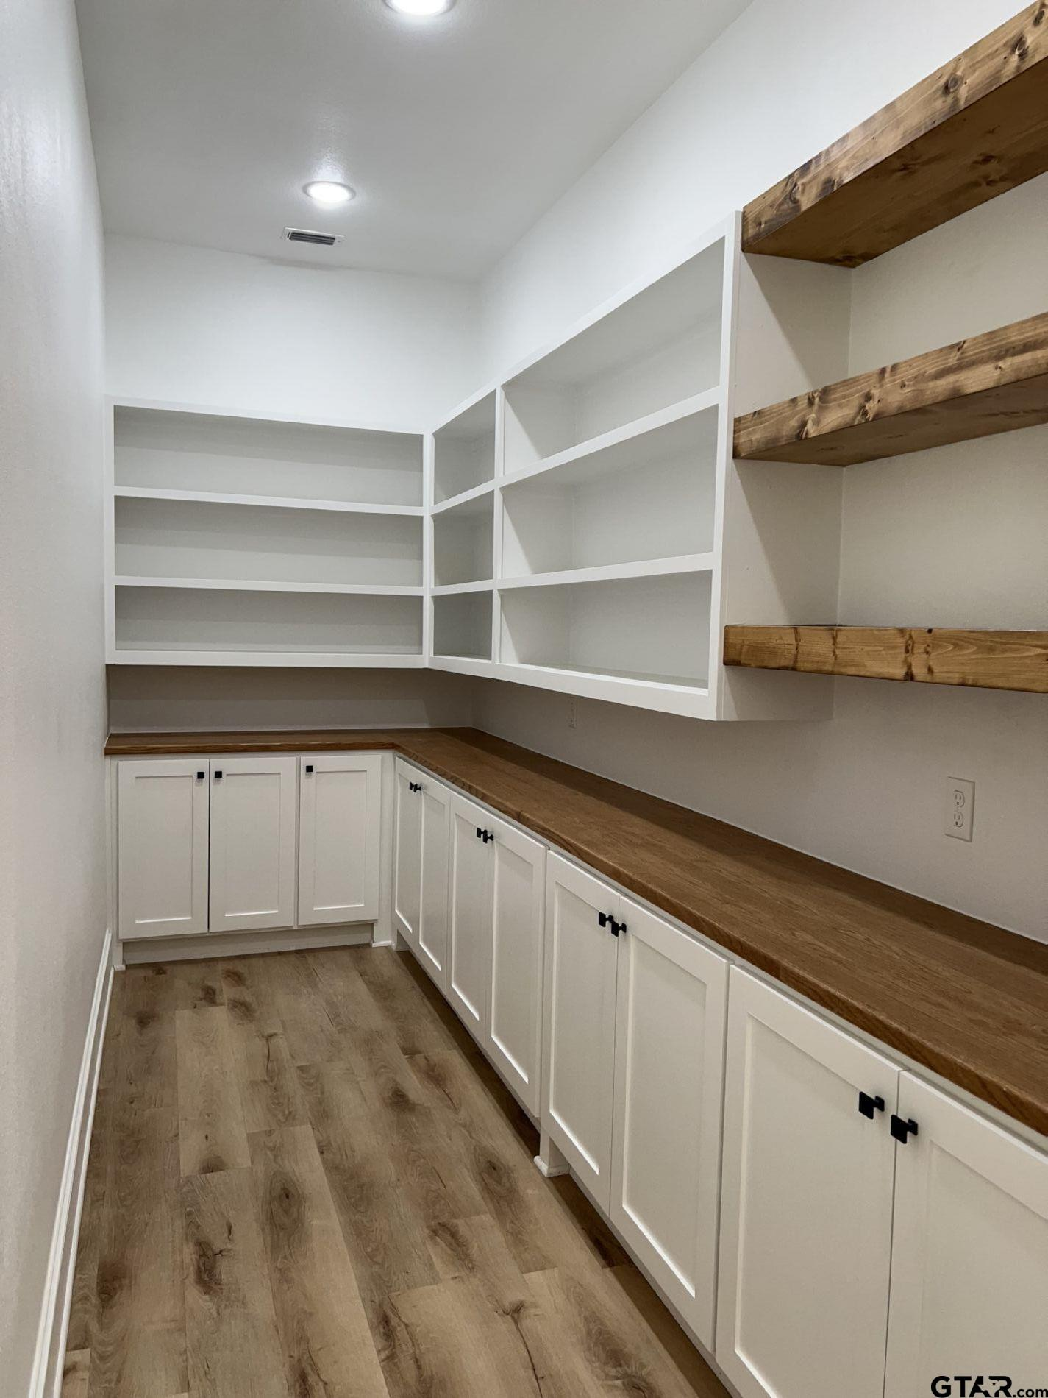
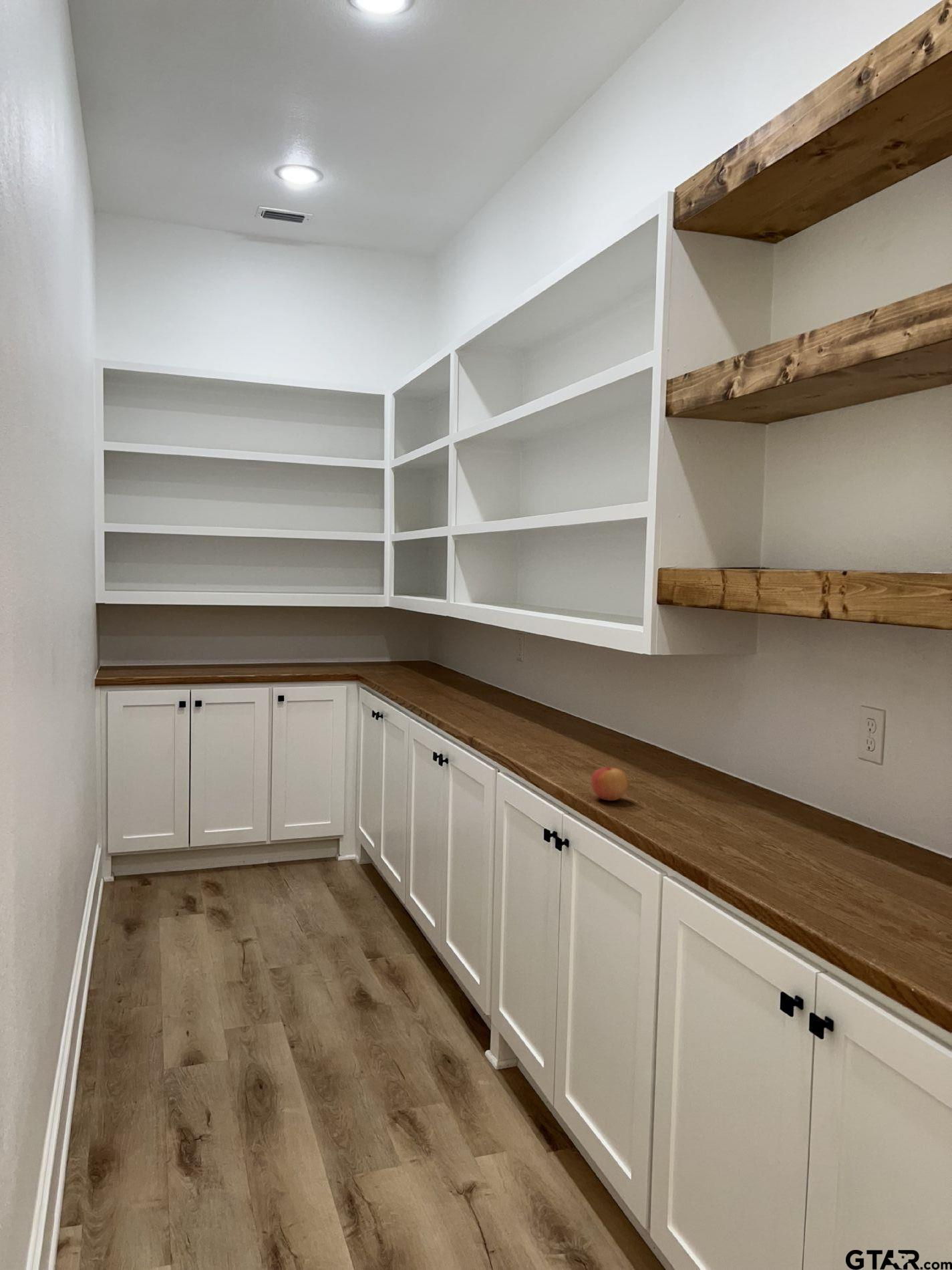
+ apple [591,762,629,801]
